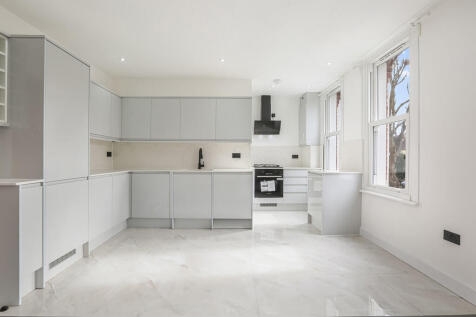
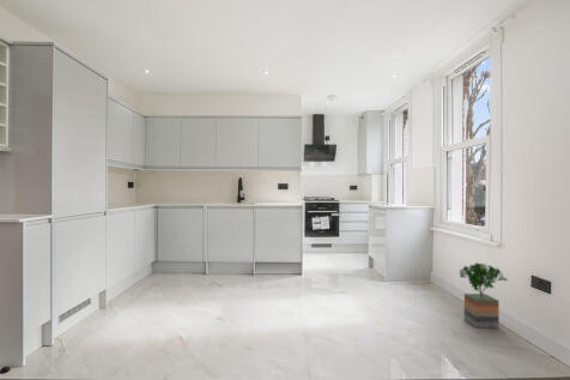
+ potted tree [459,261,510,330]
